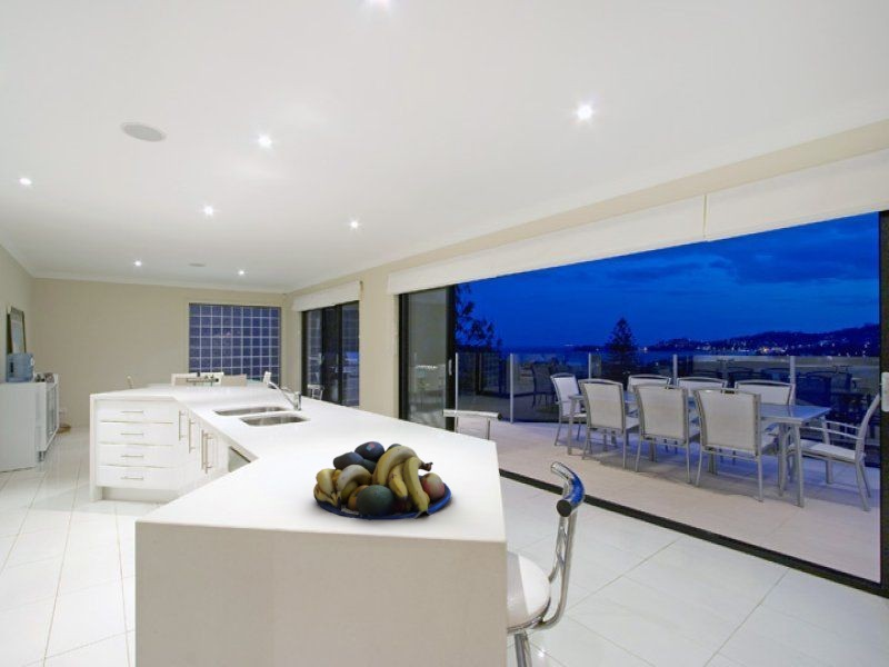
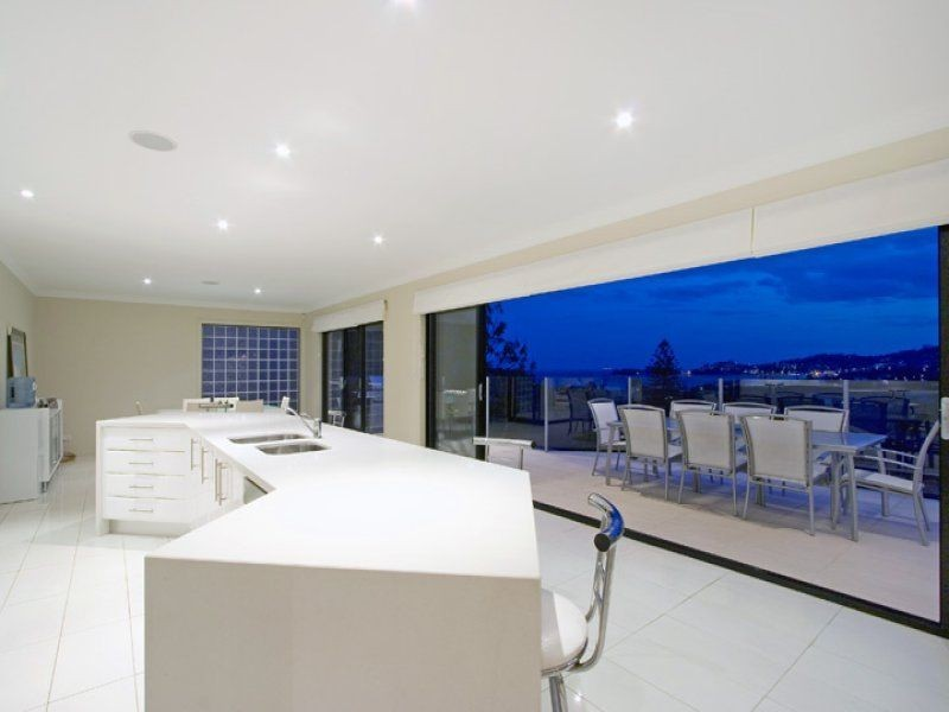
- fruit bowl [312,440,452,521]
